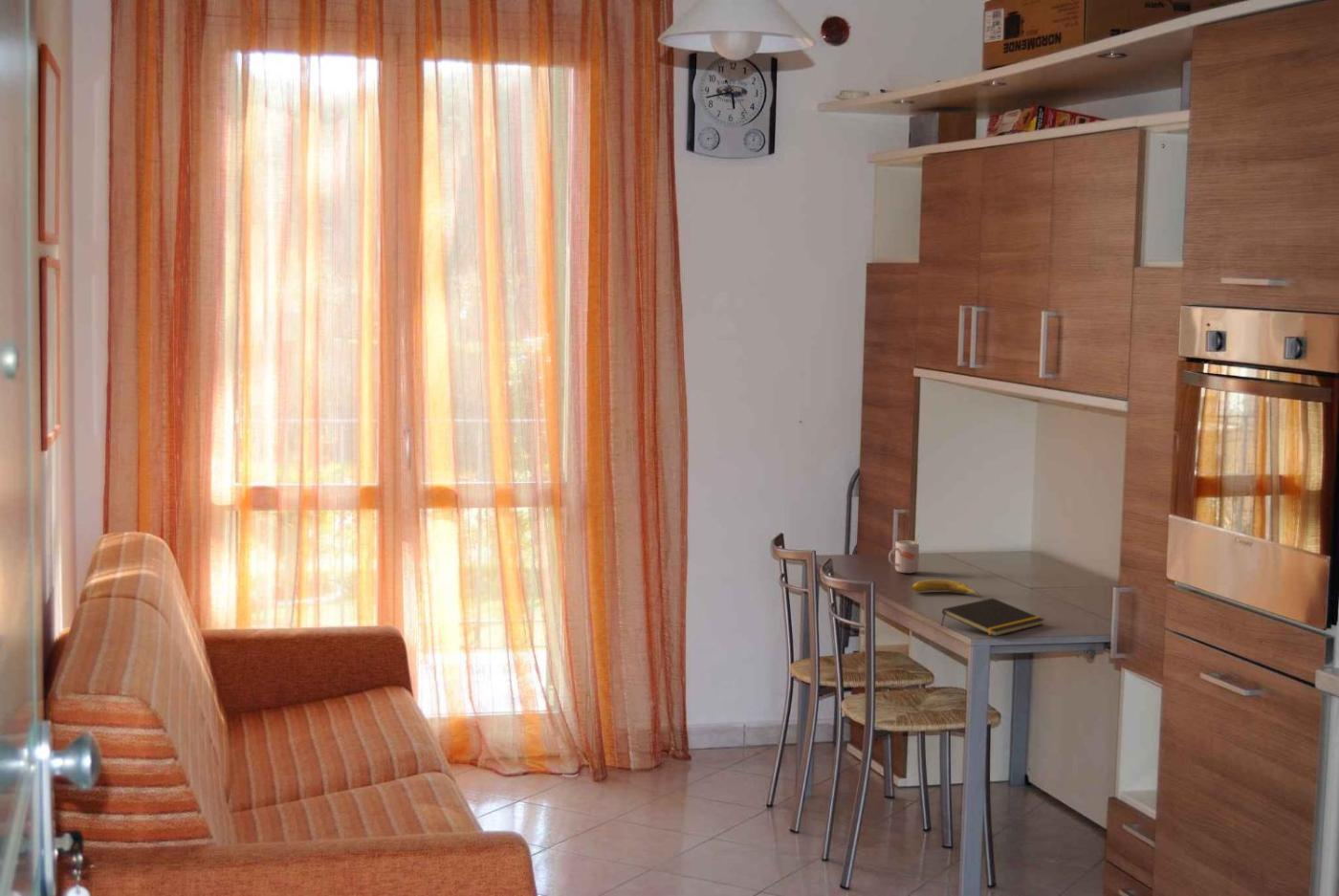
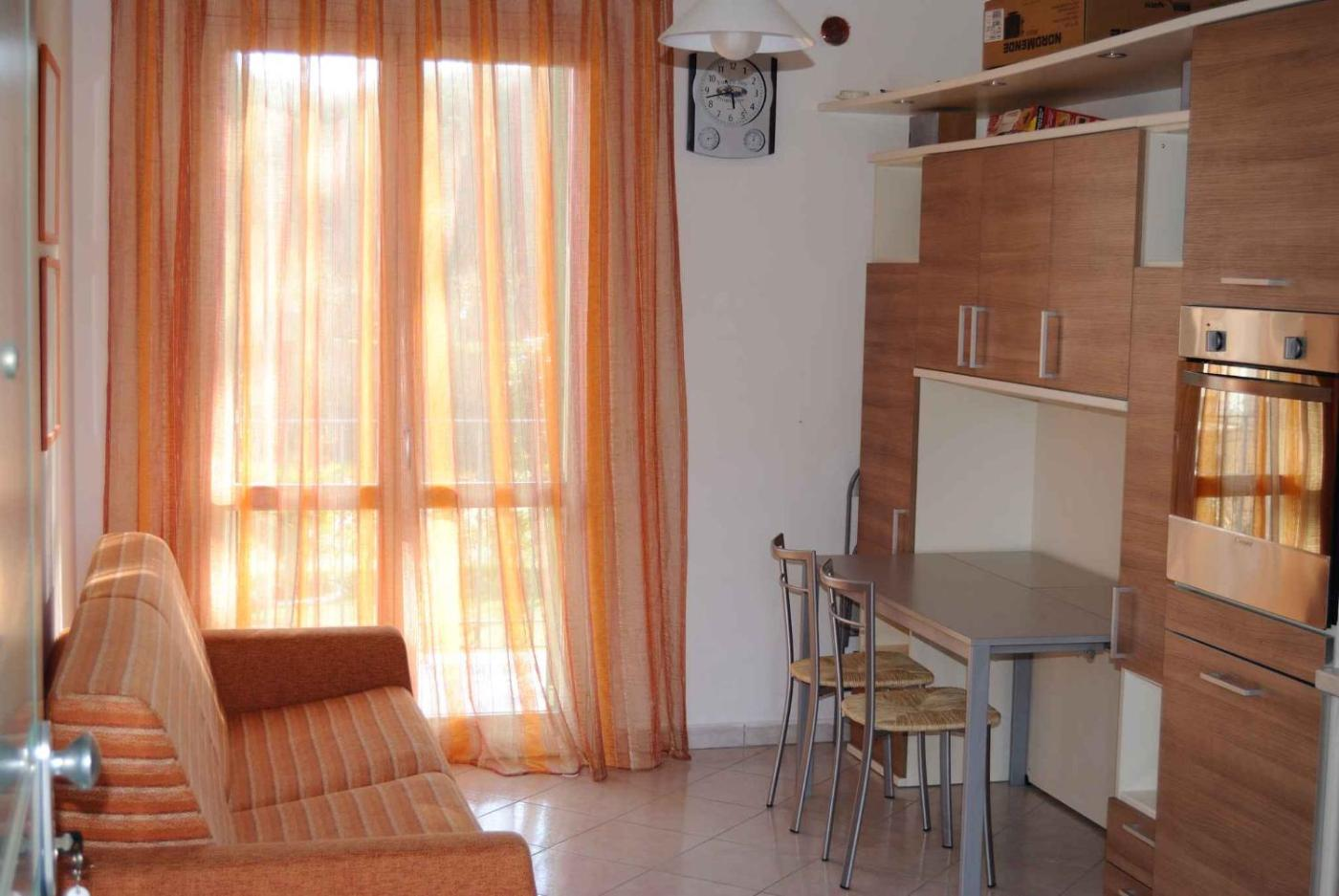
- mug [888,533,920,574]
- notepad [940,598,1045,637]
- fruit [910,579,983,598]
